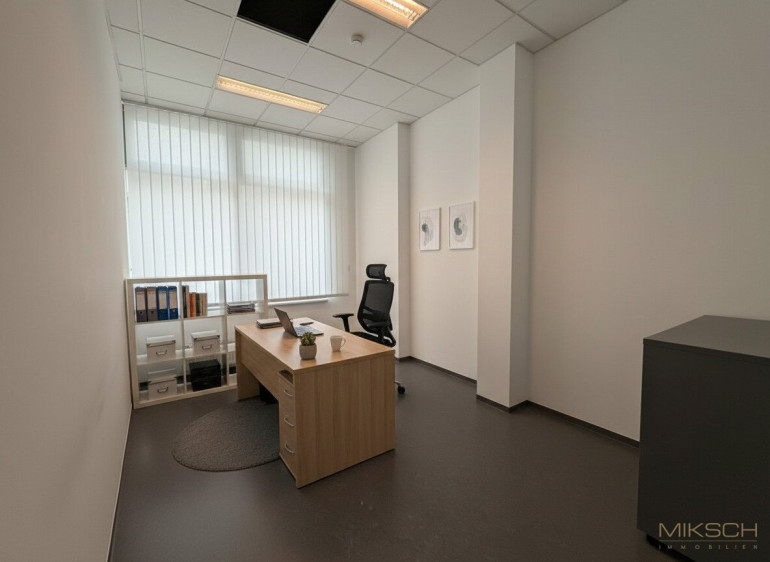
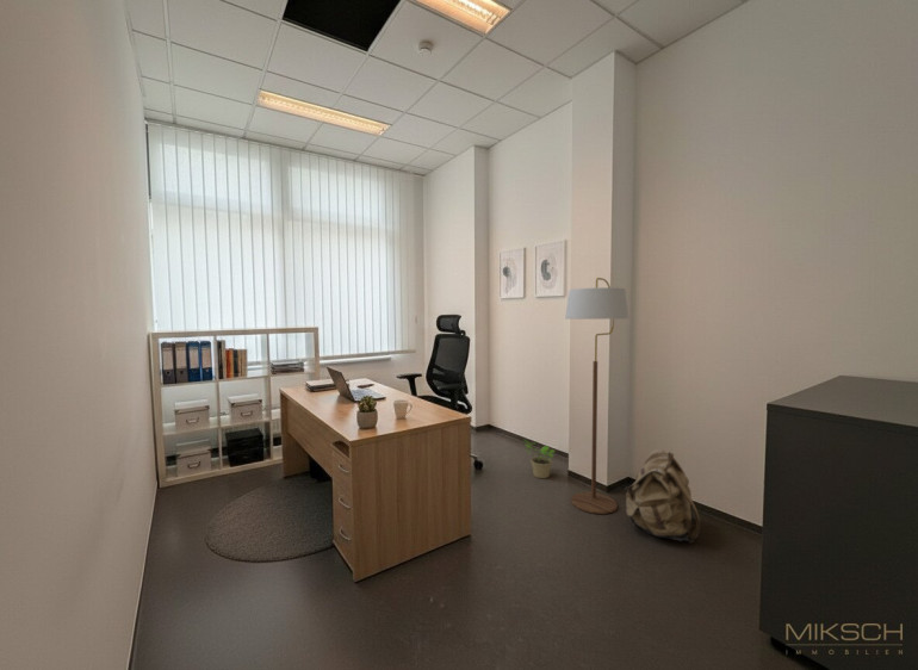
+ backpack [625,448,701,545]
+ floor lamp [564,277,629,515]
+ potted plant [522,439,556,479]
